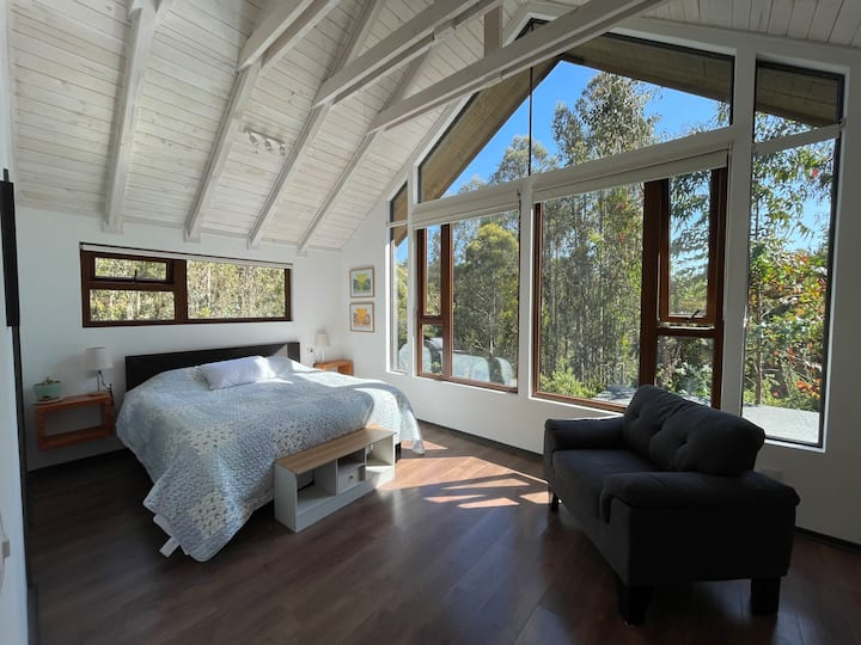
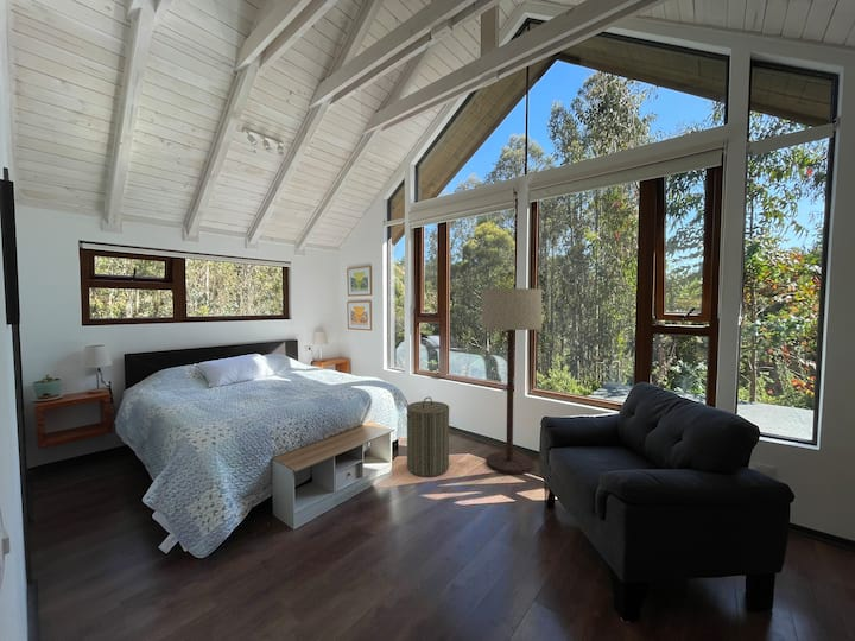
+ laundry hamper [405,395,450,477]
+ floor lamp [481,287,543,475]
